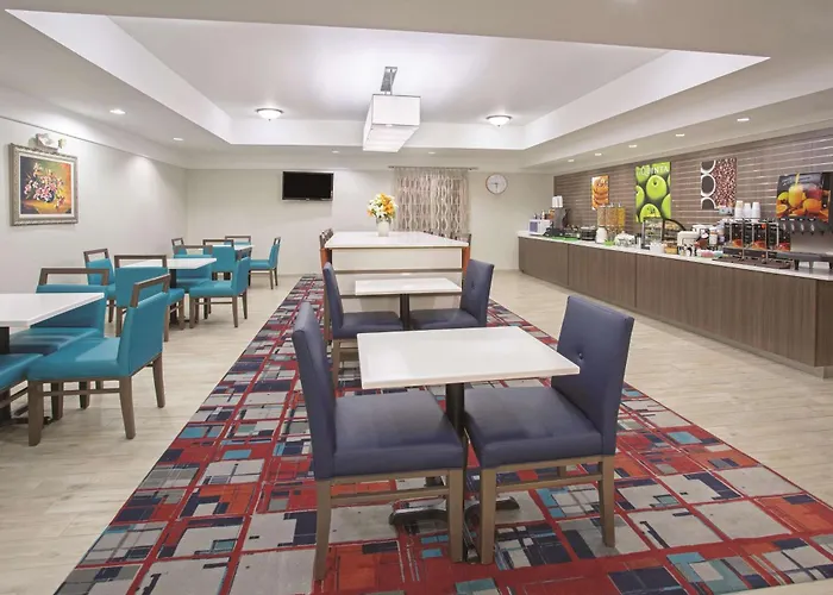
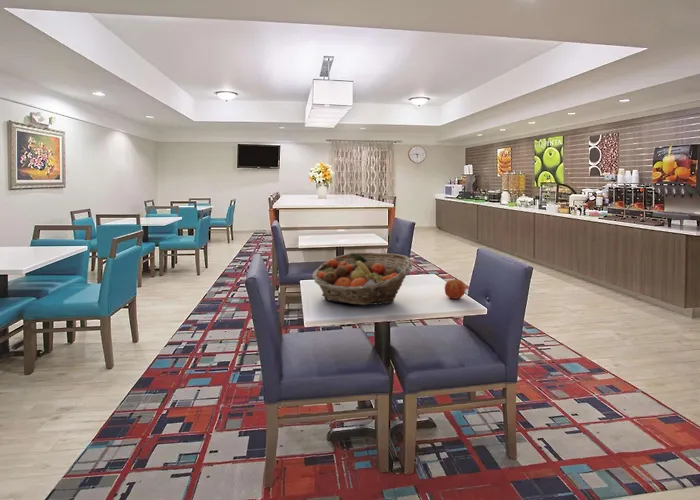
+ apple [444,277,466,300]
+ fruit basket [311,252,414,306]
